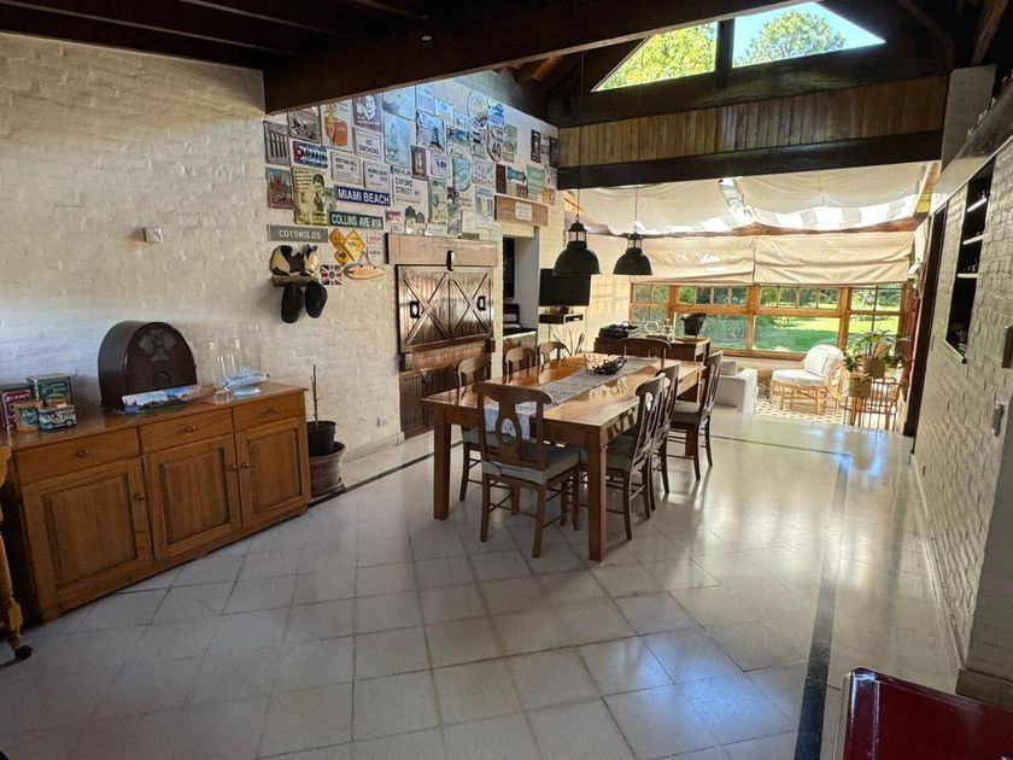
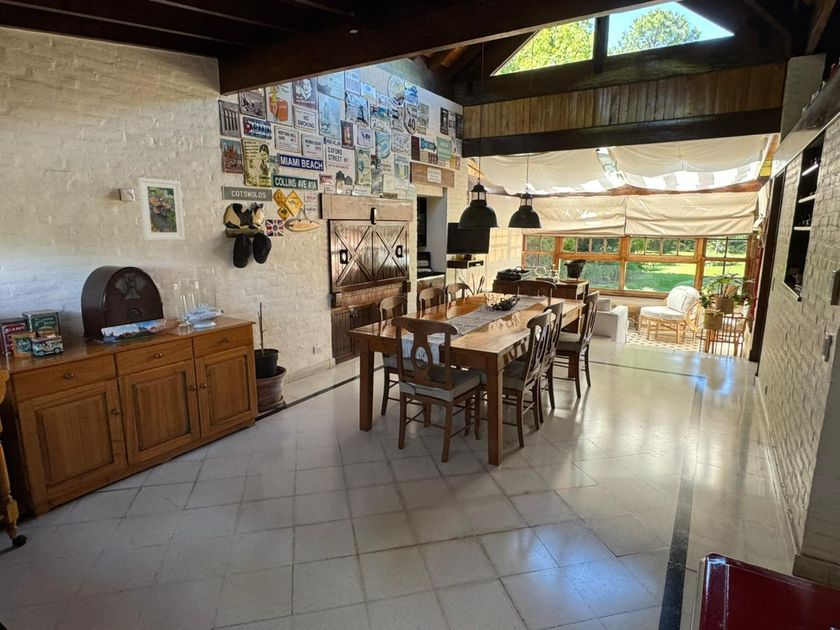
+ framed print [136,177,186,241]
